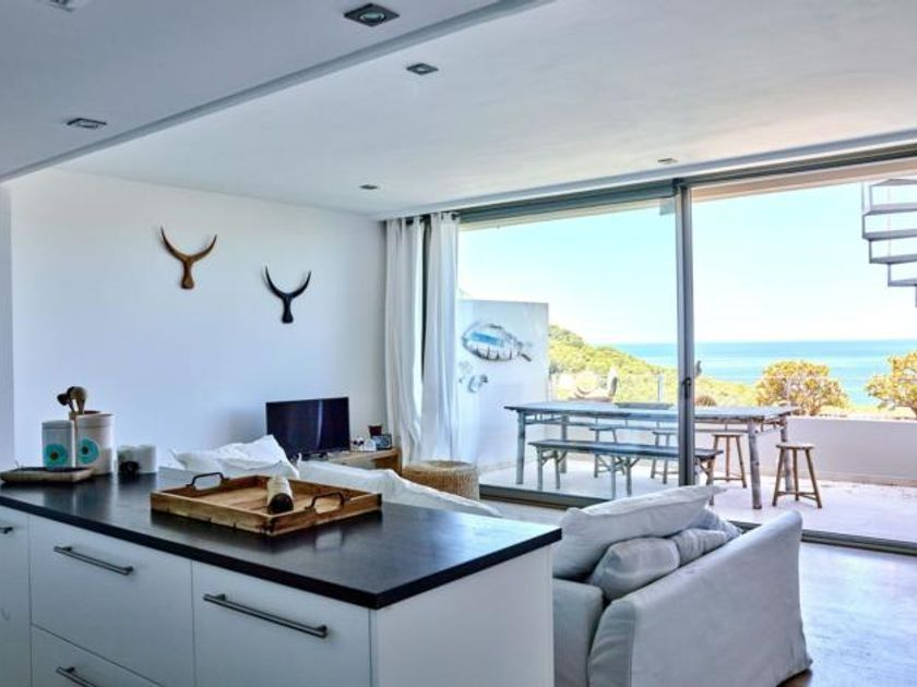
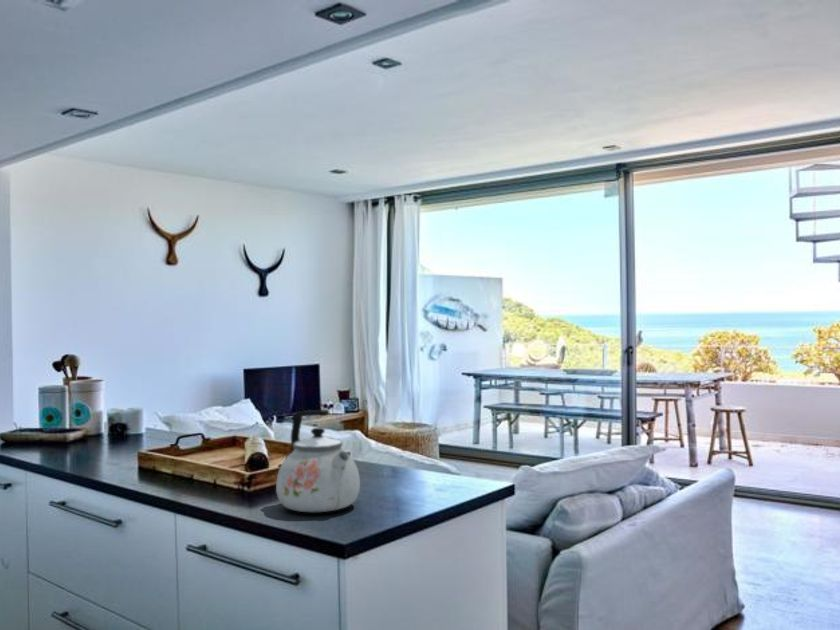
+ kettle [275,409,361,513]
